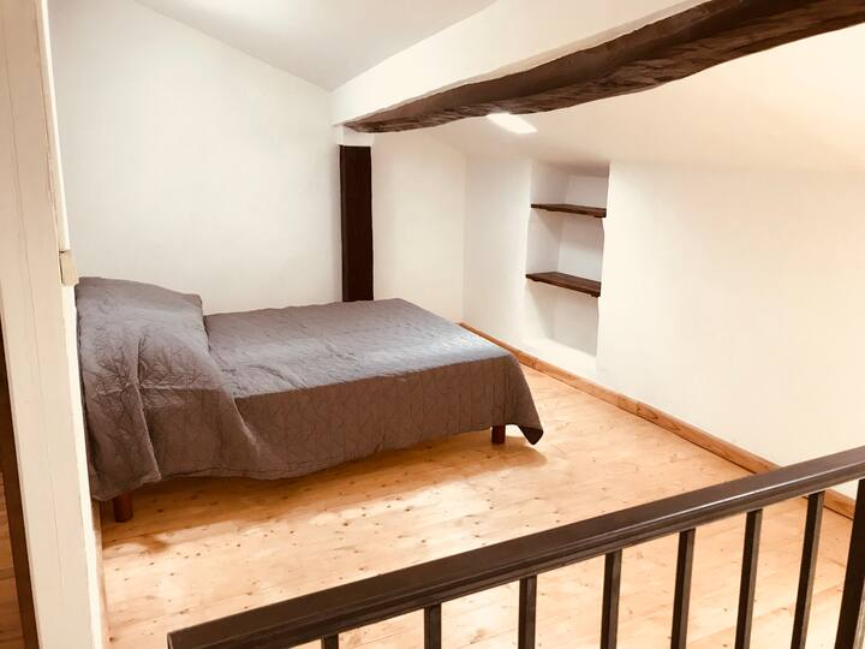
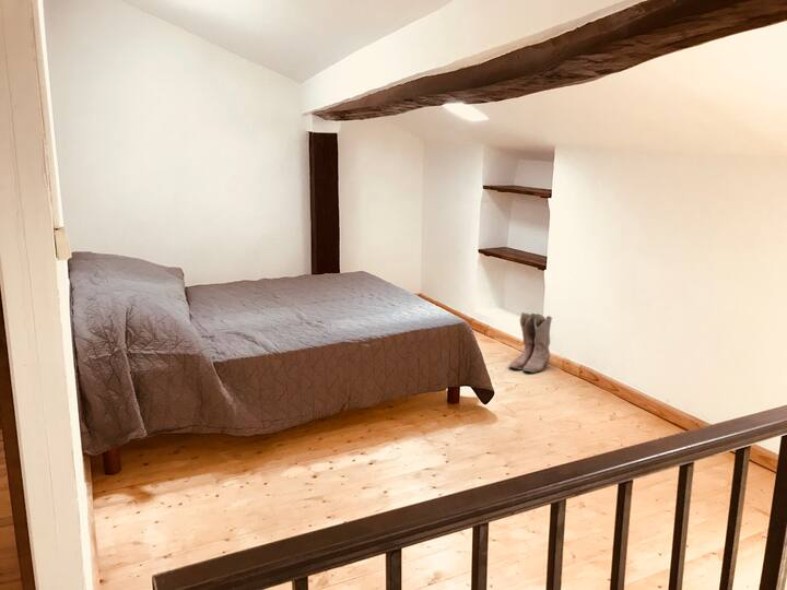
+ boots [508,311,553,374]
